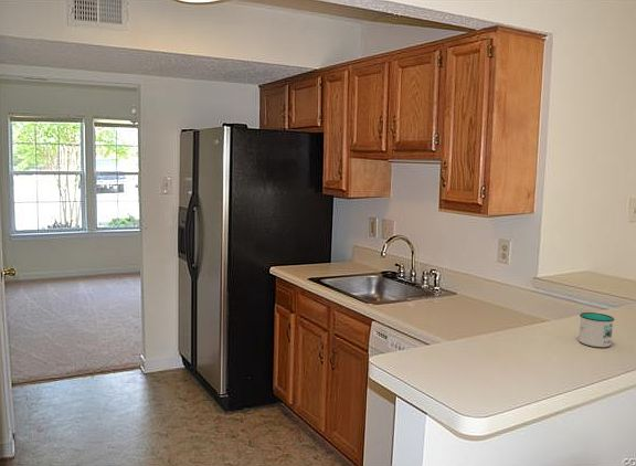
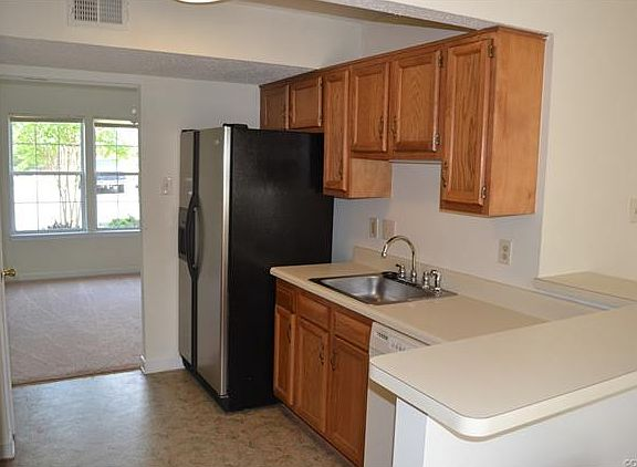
- mug [577,311,615,348]
